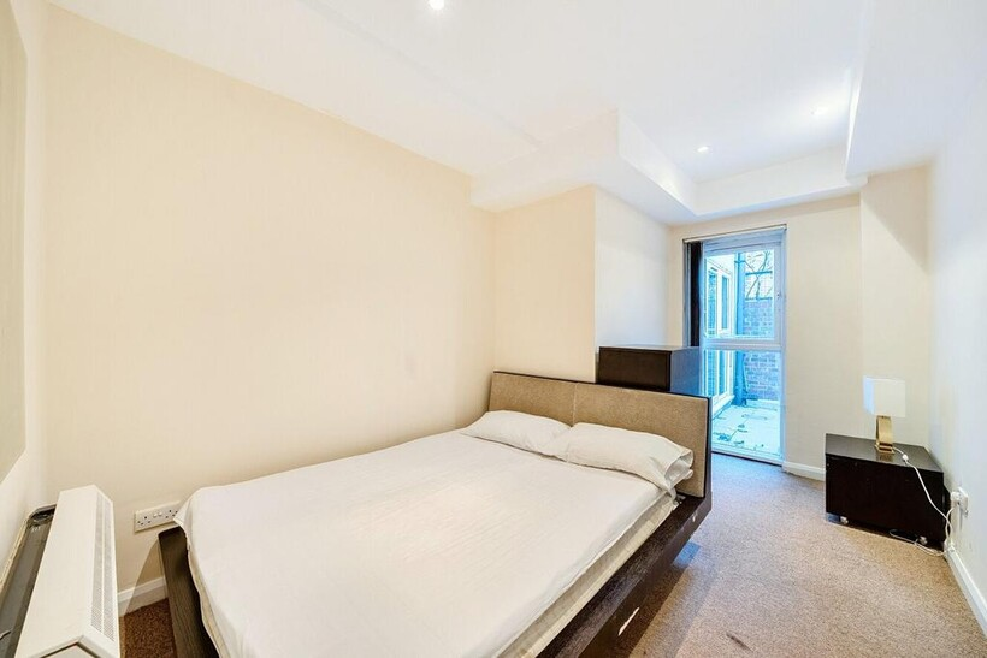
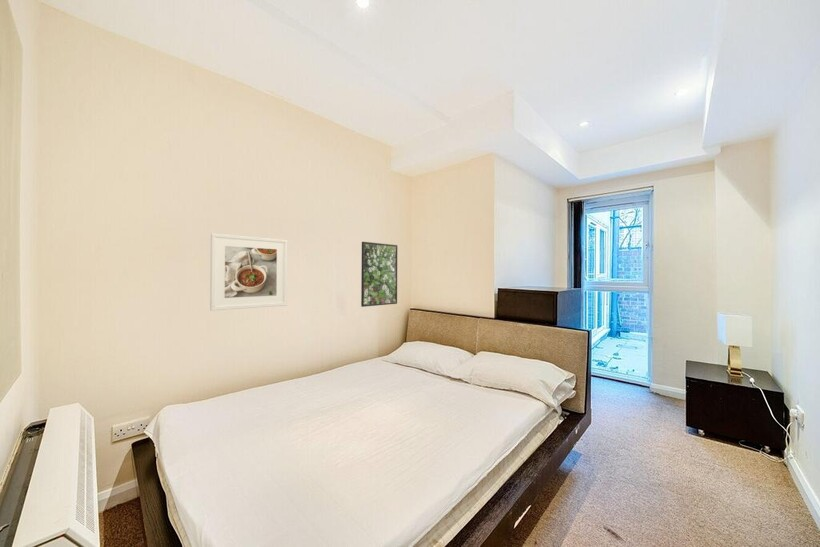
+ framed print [209,232,288,312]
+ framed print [360,241,398,308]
